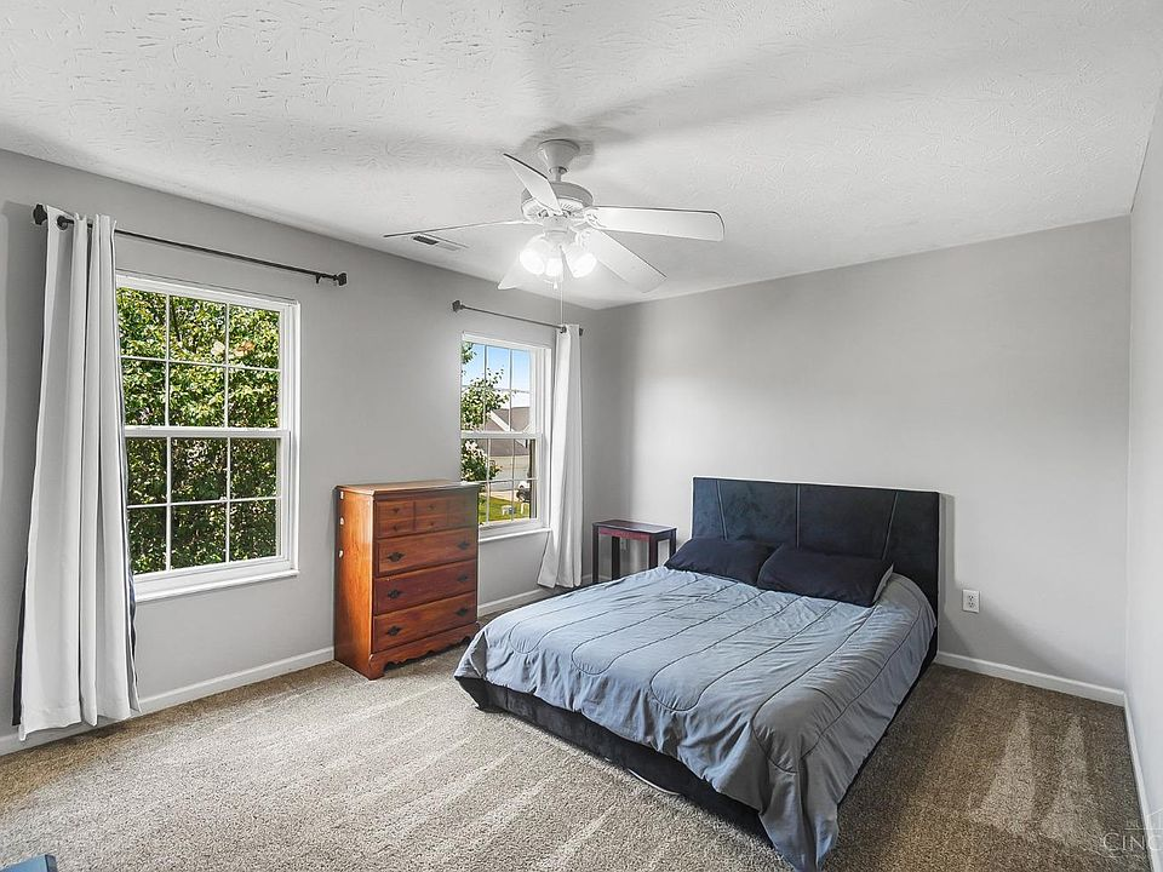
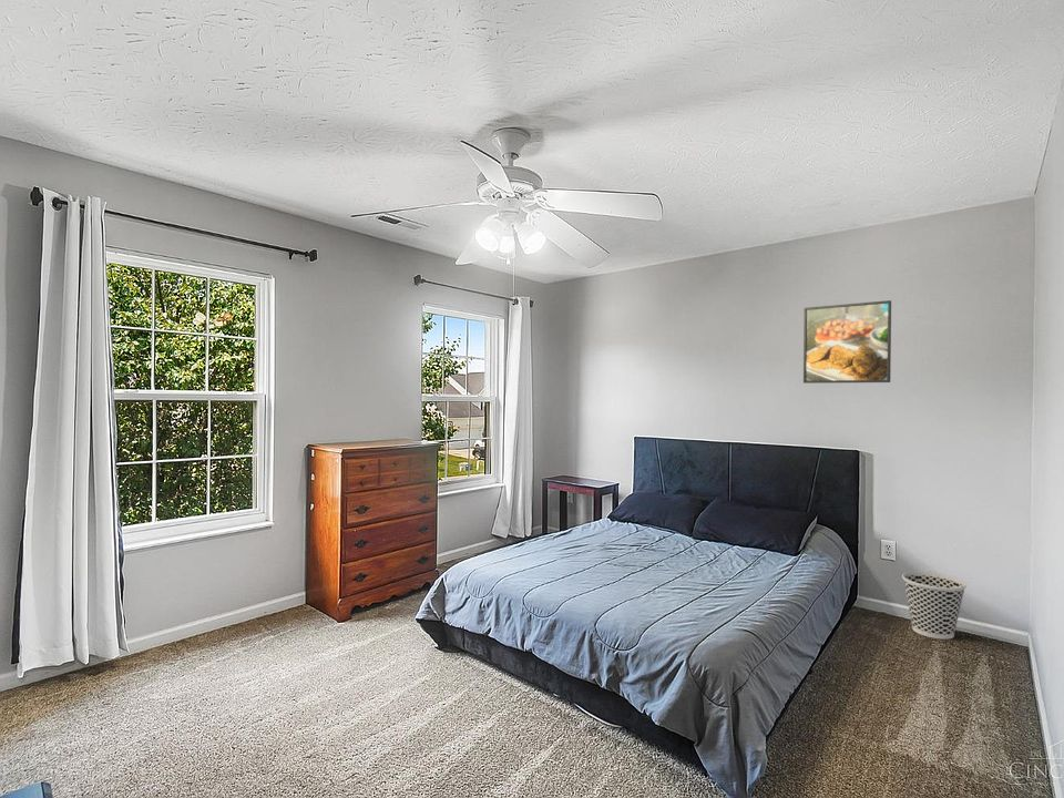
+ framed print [802,299,892,385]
+ wastebasket [901,571,968,641]
